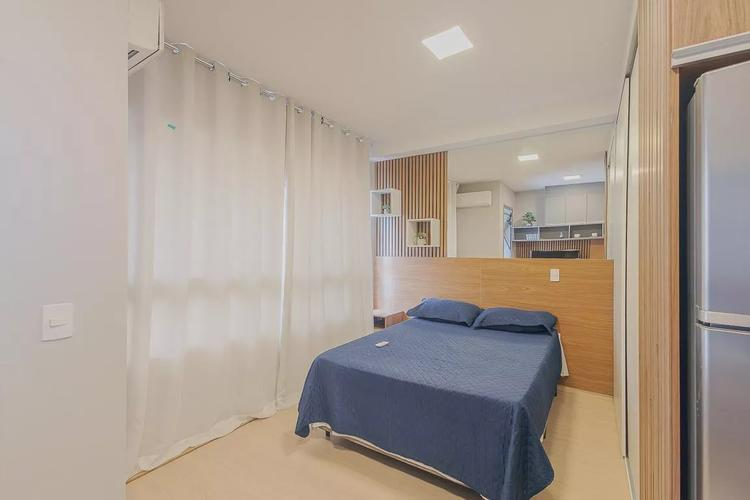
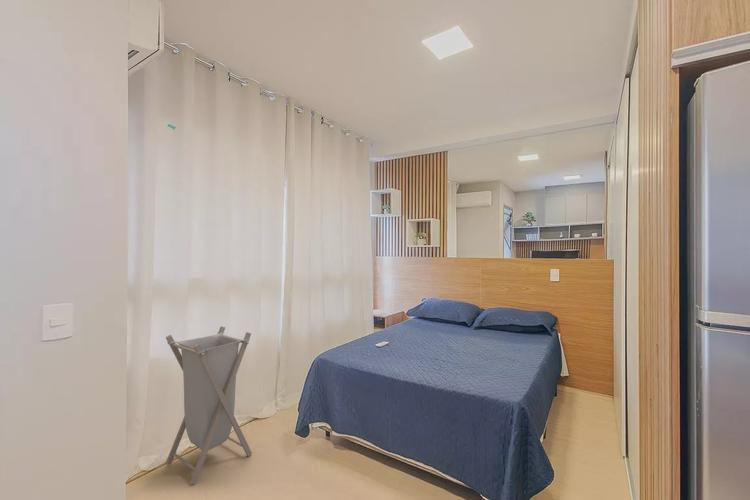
+ laundry hamper [164,325,253,485]
